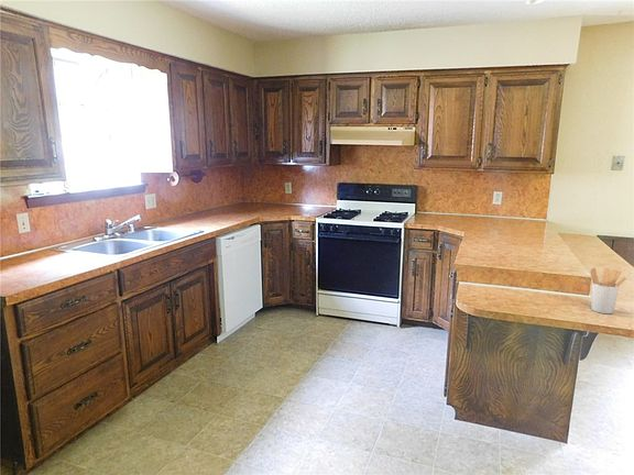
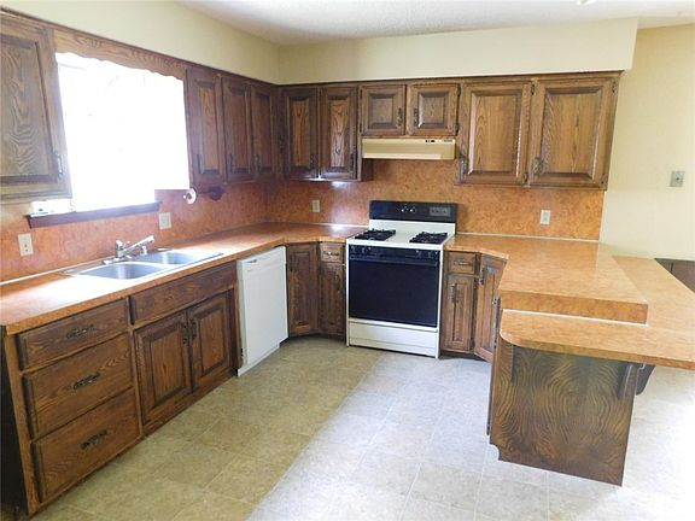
- utensil holder [589,267,627,314]
